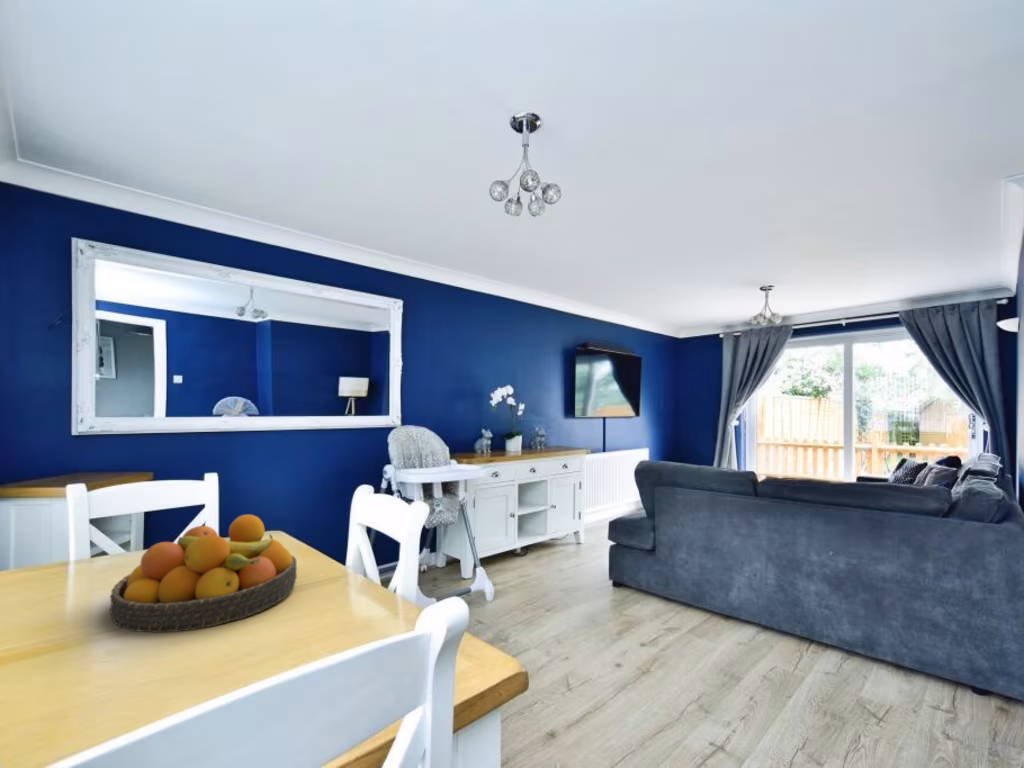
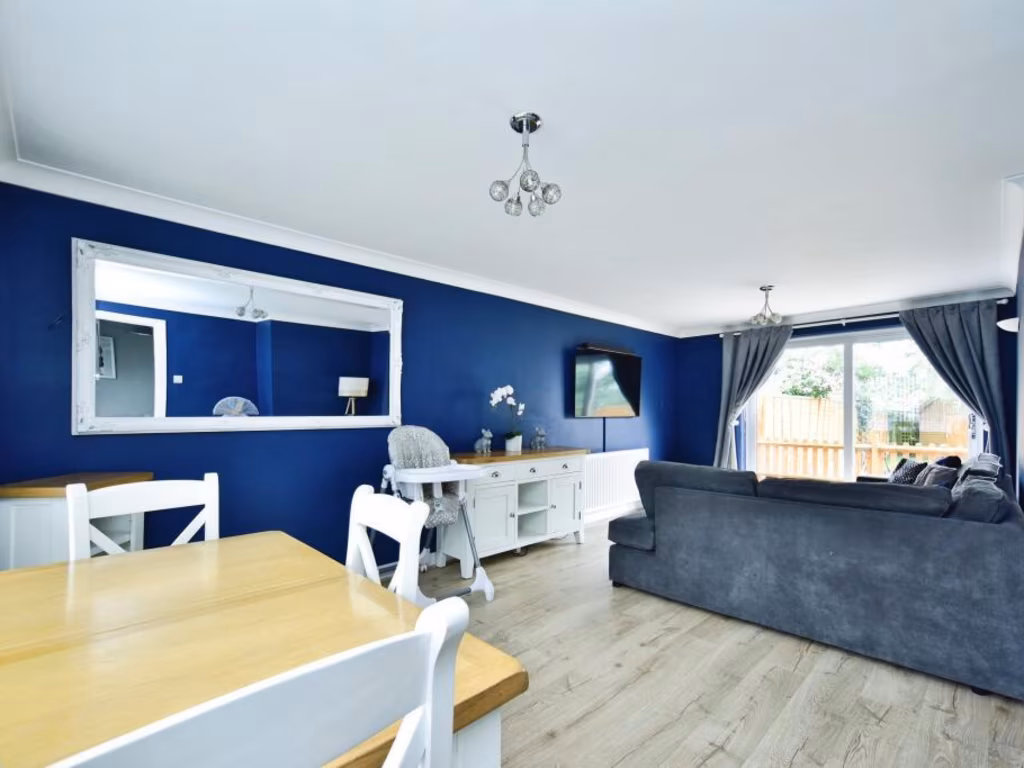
- fruit bowl [109,514,298,634]
